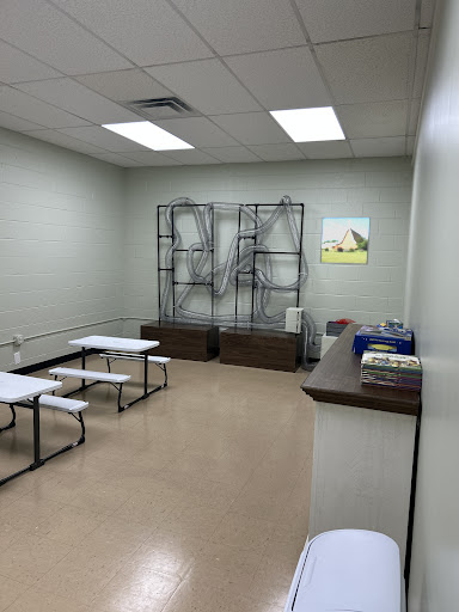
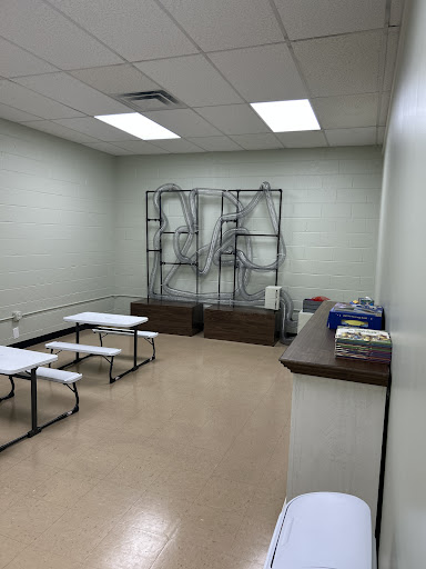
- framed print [319,215,372,265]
